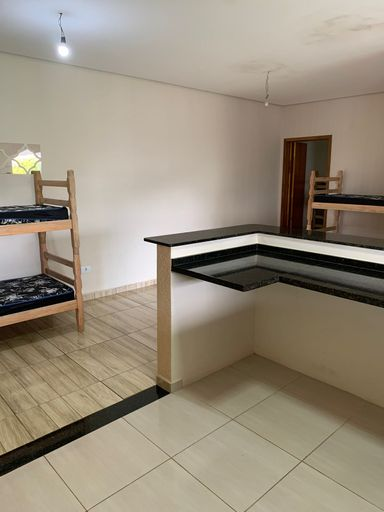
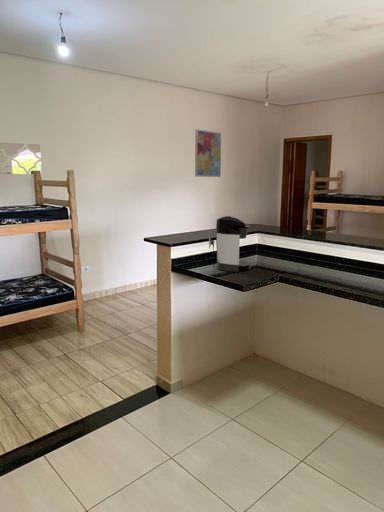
+ coffee maker [208,215,252,273]
+ wall art [194,128,222,178]
